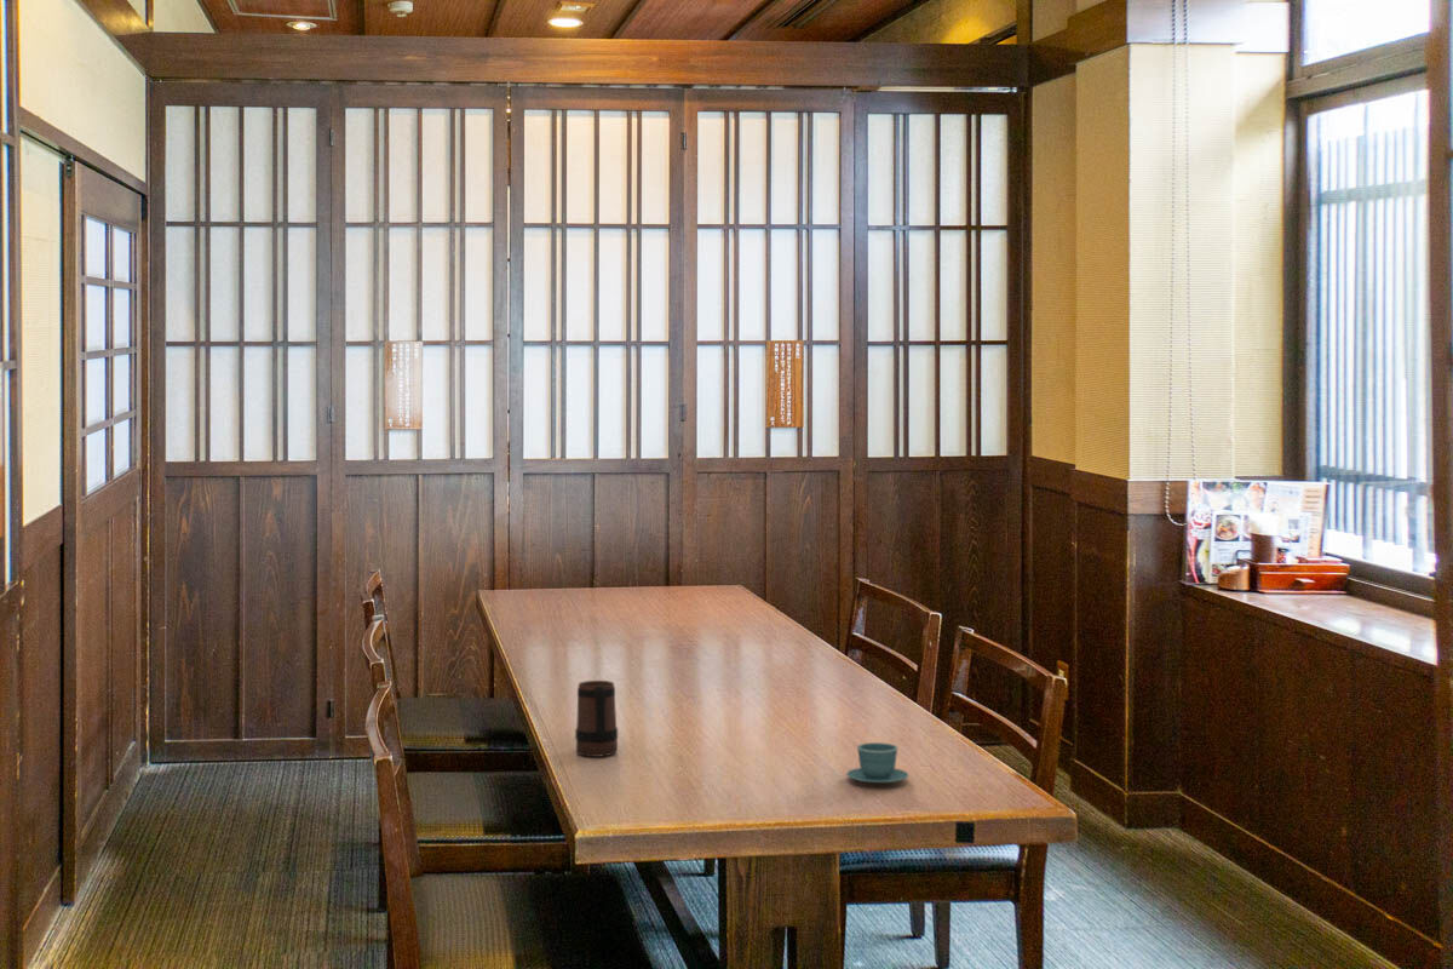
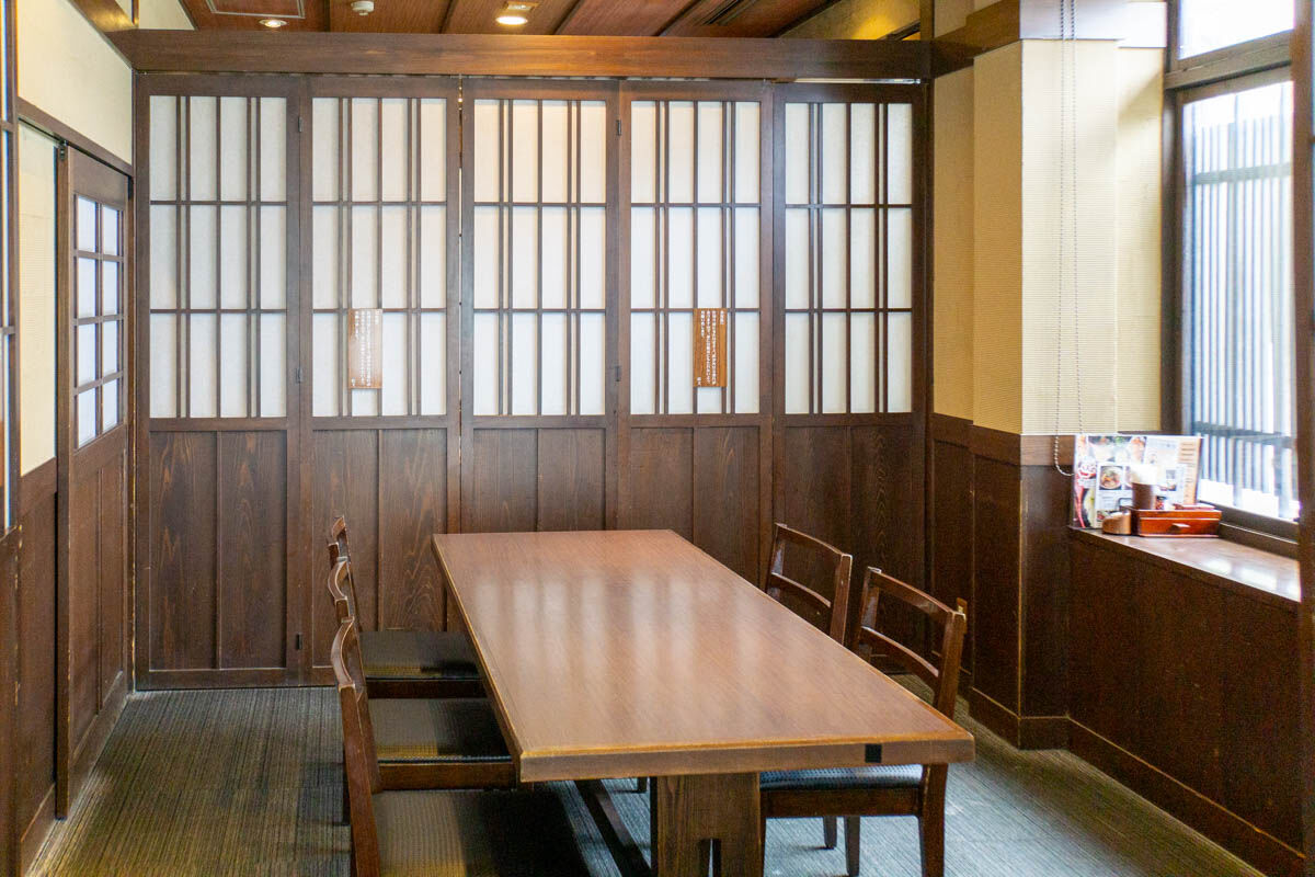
- mug [574,680,619,758]
- teacup [845,741,909,784]
